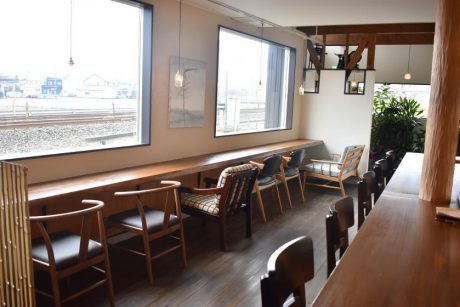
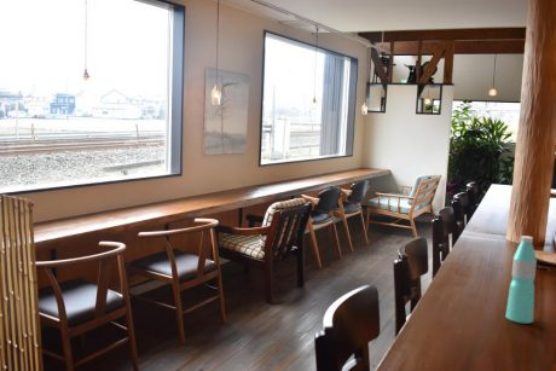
+ water bottle [504,234,538,324]
